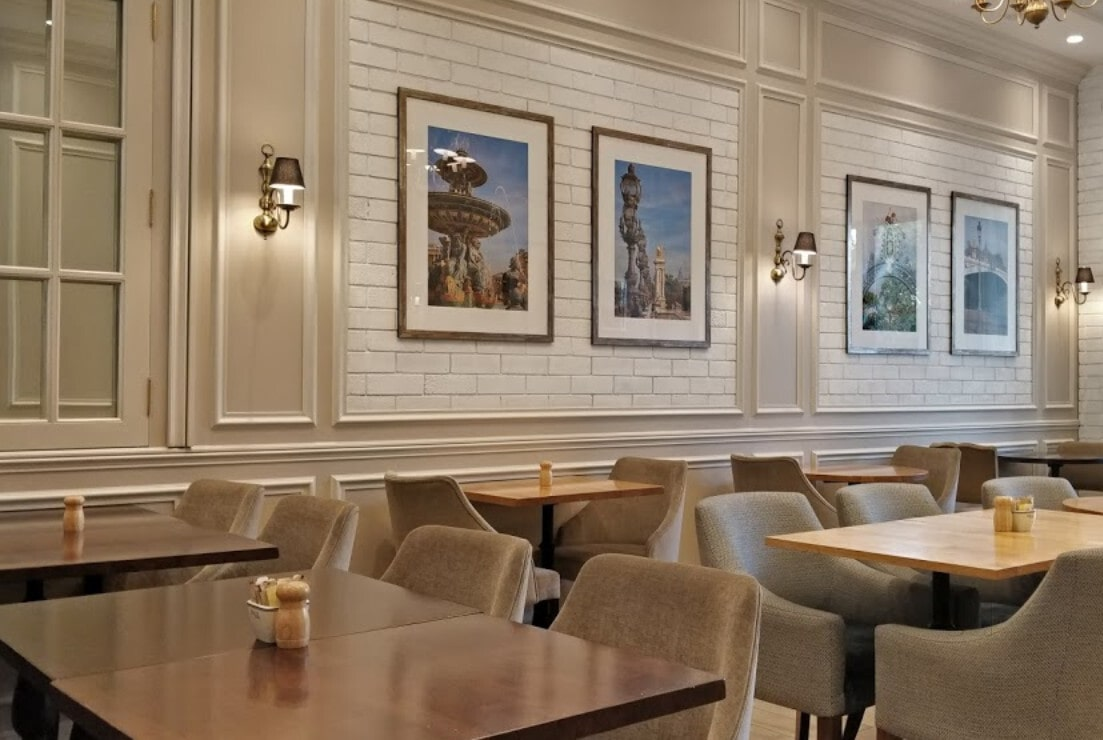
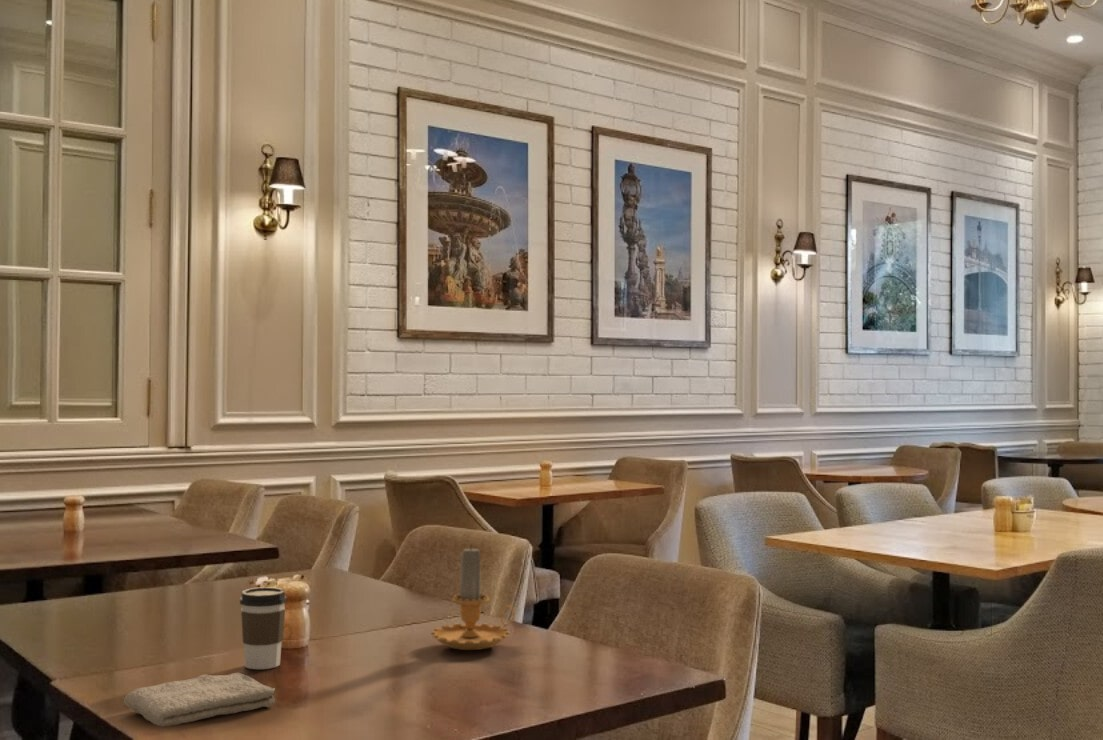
+ washcloth [123,672,276,728]
+ coffee cup [239,586,288,670]
+ candle [430,542,516,651]
